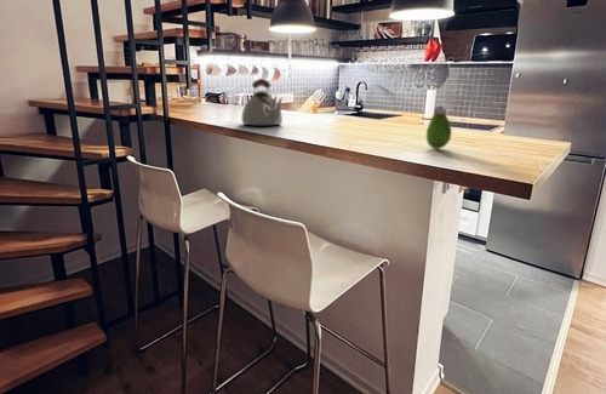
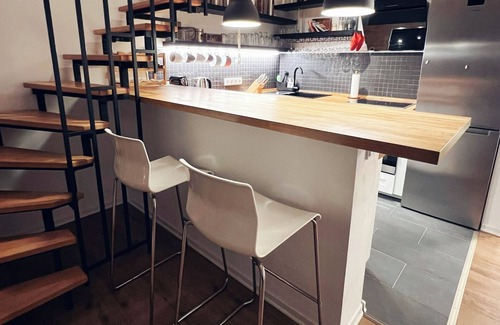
- kettle [241,78,285,126]
- fruit [425,112,453,150]
